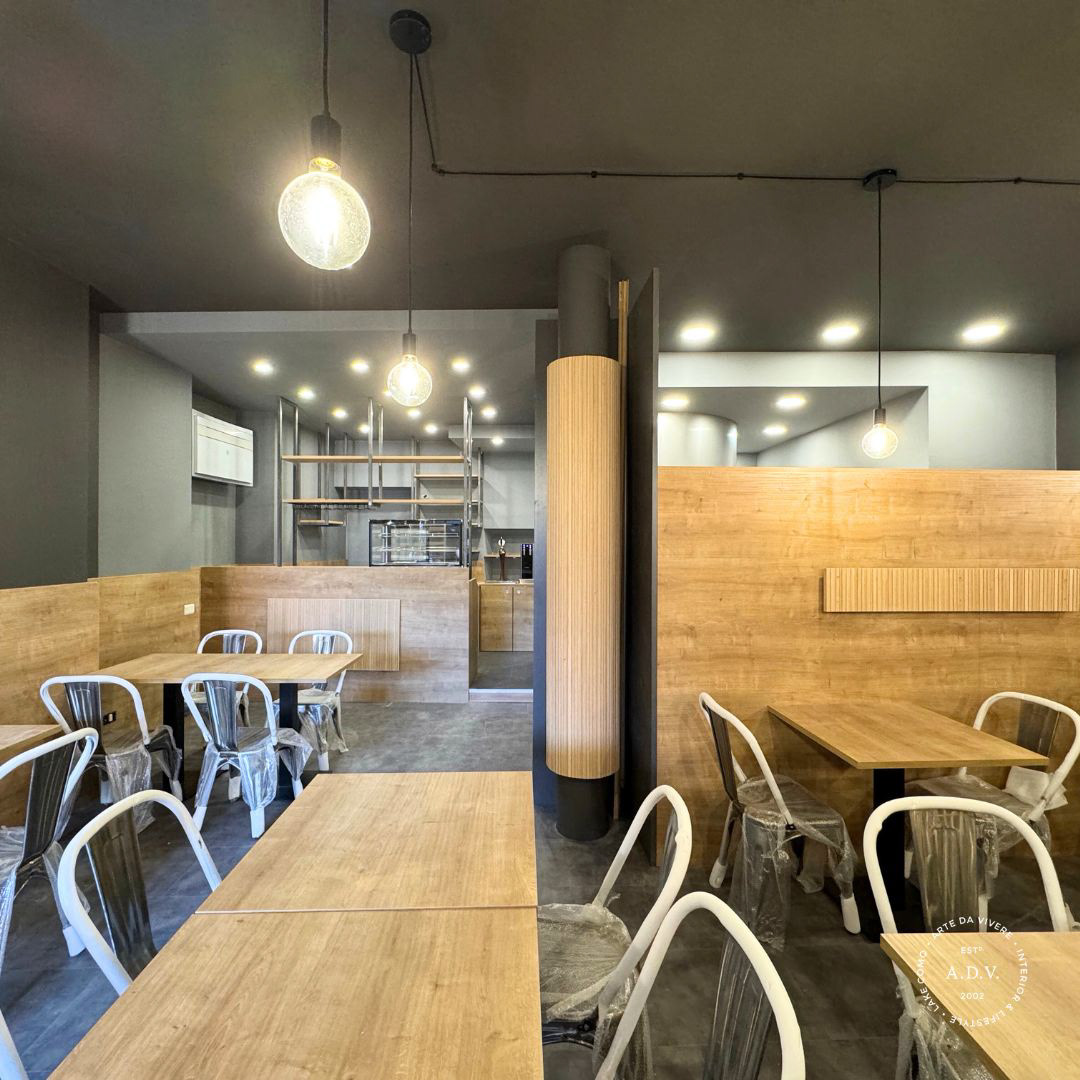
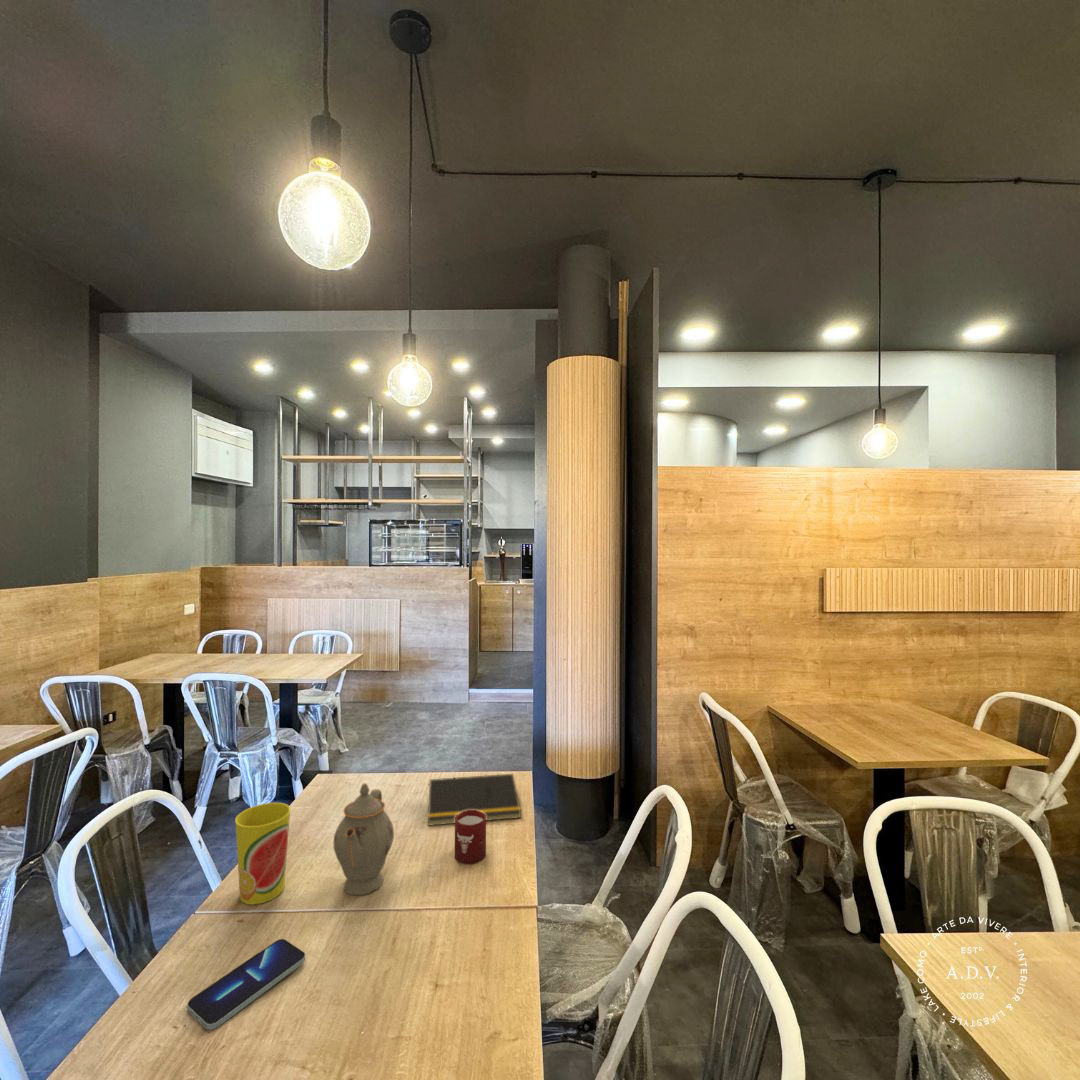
+ notepad [426,773,522,827]
+ smartphone [186,938,306,1031]
+ chinaware [333,782,395,896]
+ cup [454,810,487,865]
+ cup [234,802,291,905]
